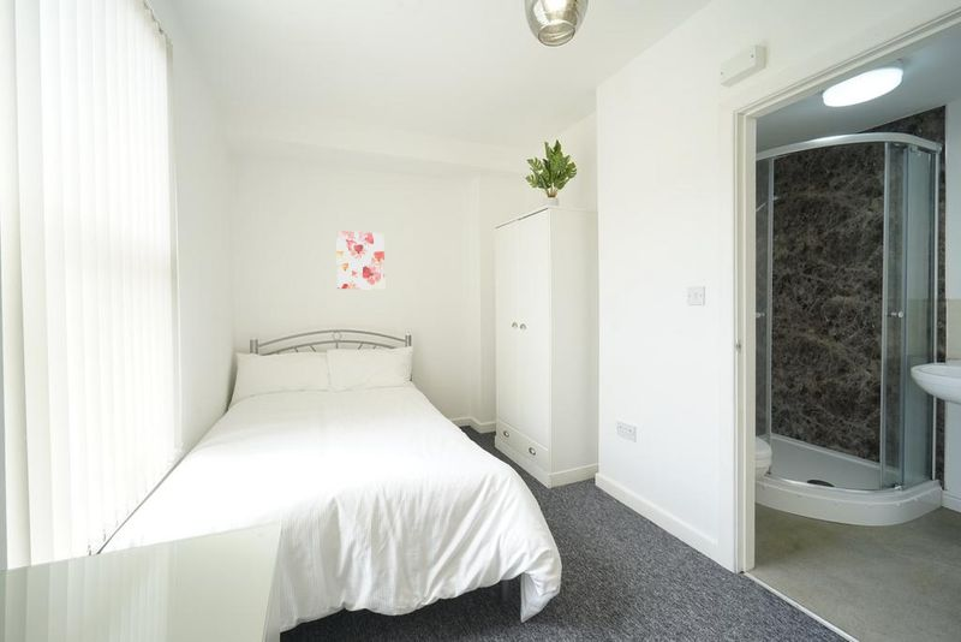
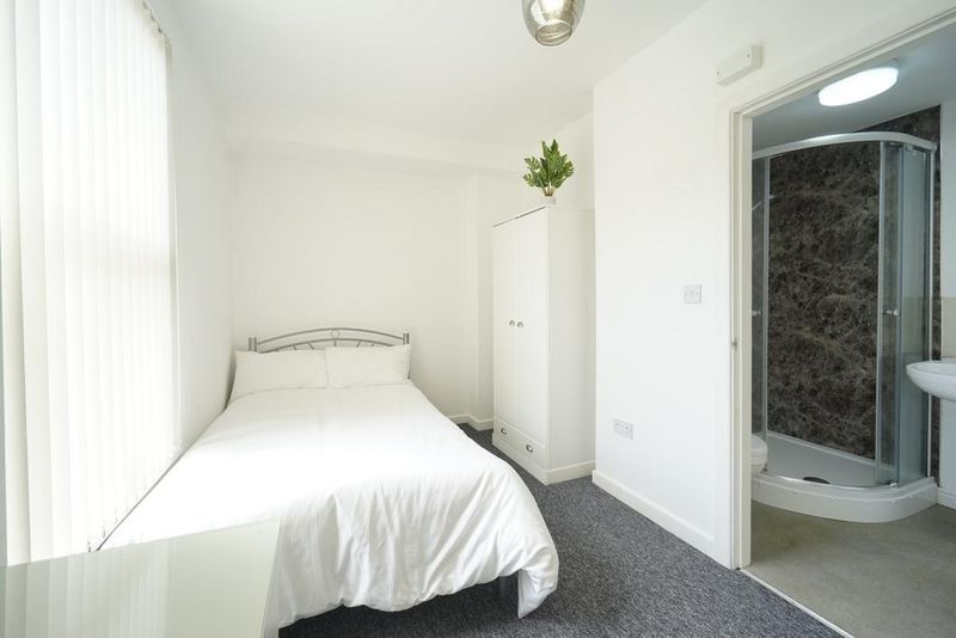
- wall art [335,230,386,291]
